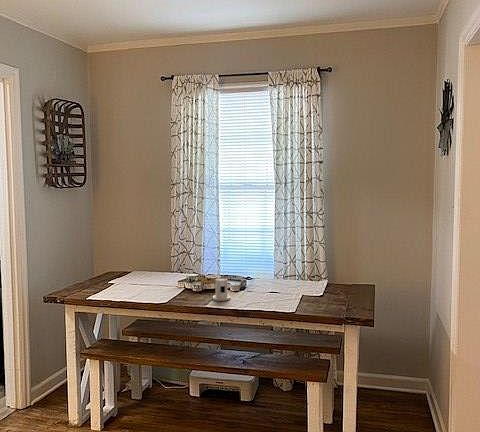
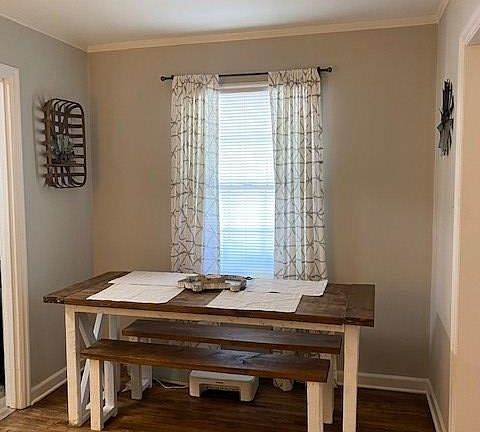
- candle [212,275,231,302]
